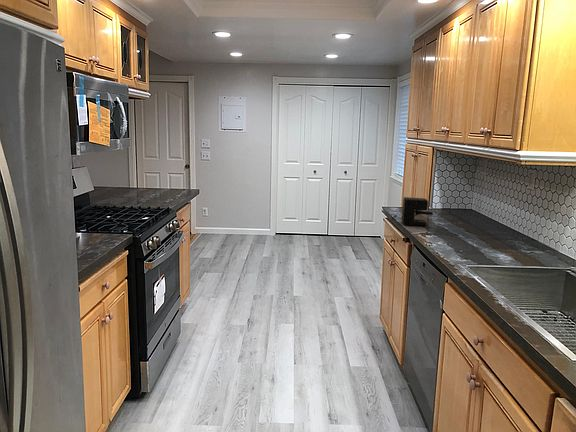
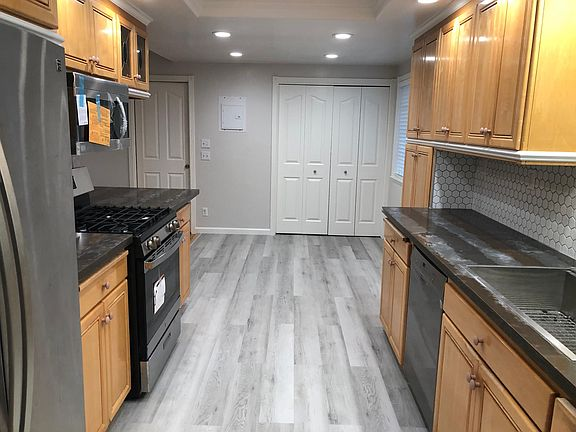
- coffee maker [391,196,434,227]
